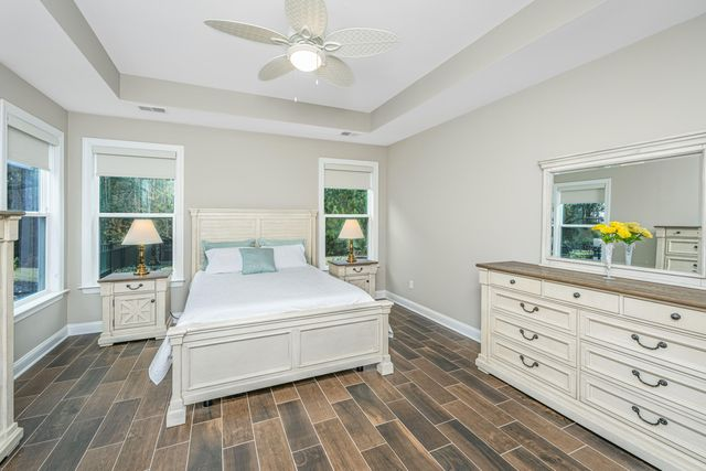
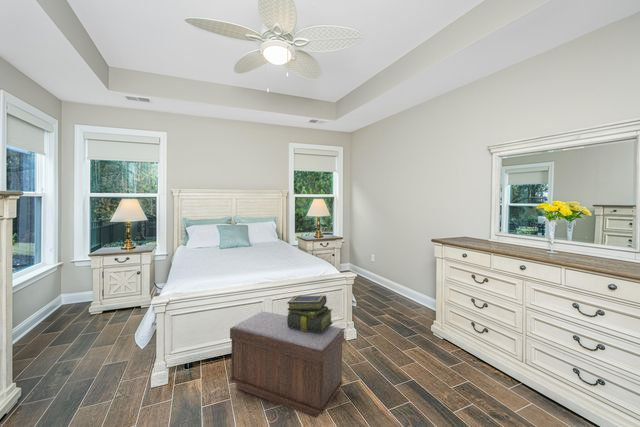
+ stack of books [286,294,334,333]
+ bench [228,311,345,419]
